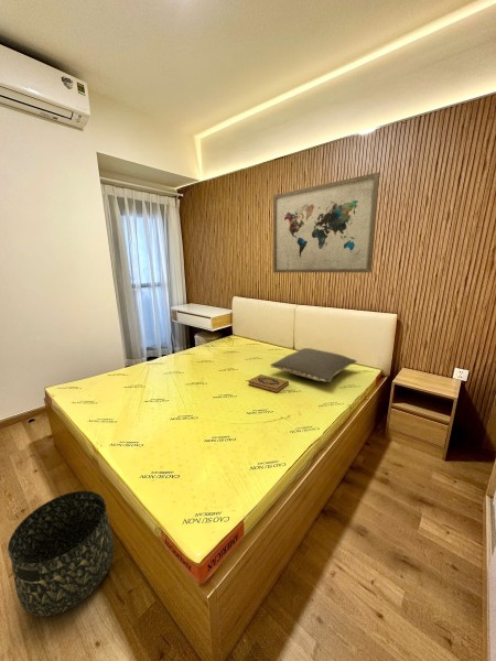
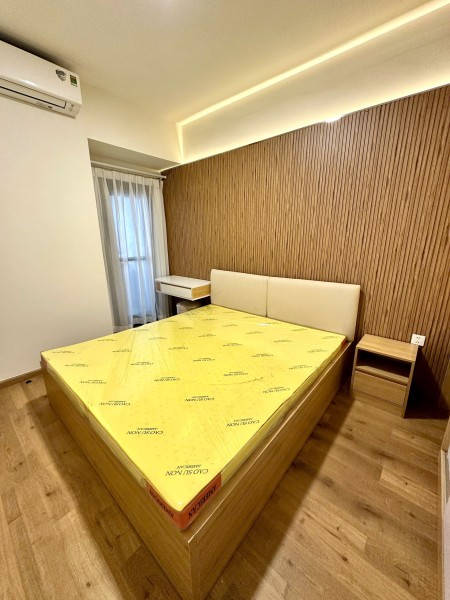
- basket [7,490,115,617]
- wall art [272,172,380,273]
- pillow [269,347,358,383]
- hardback book [247,373,290,394]
